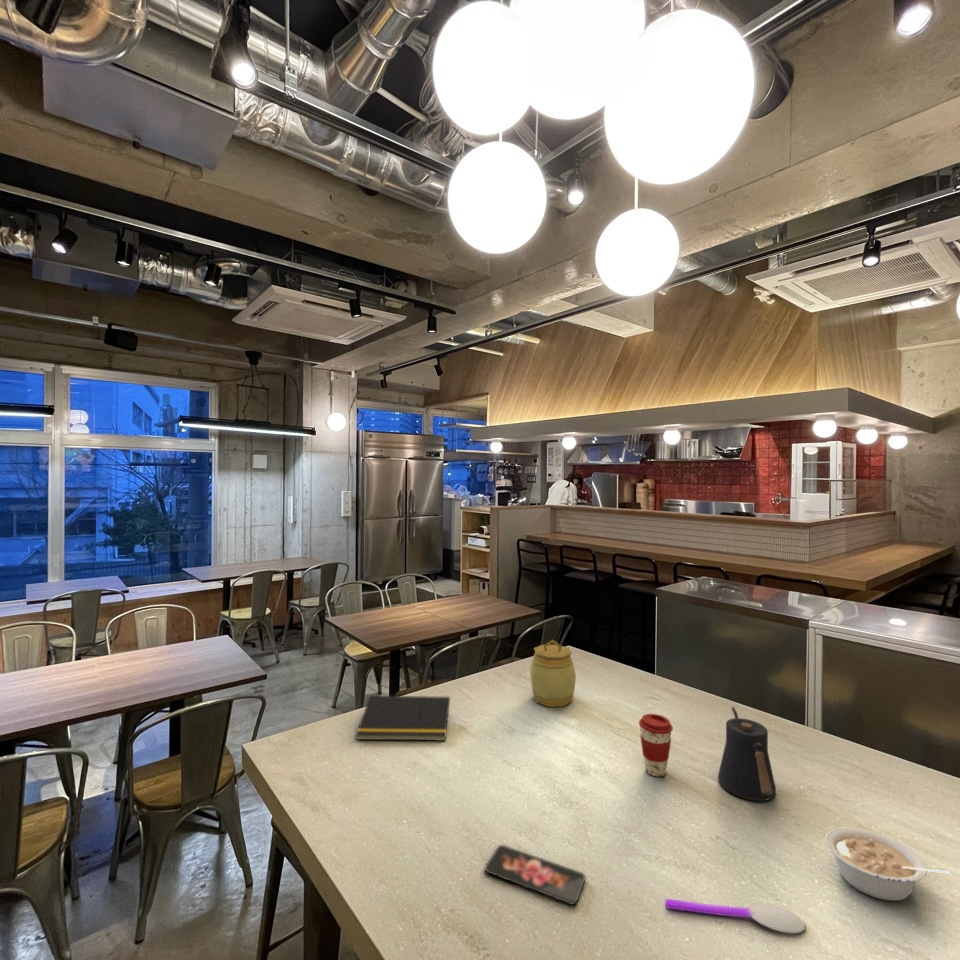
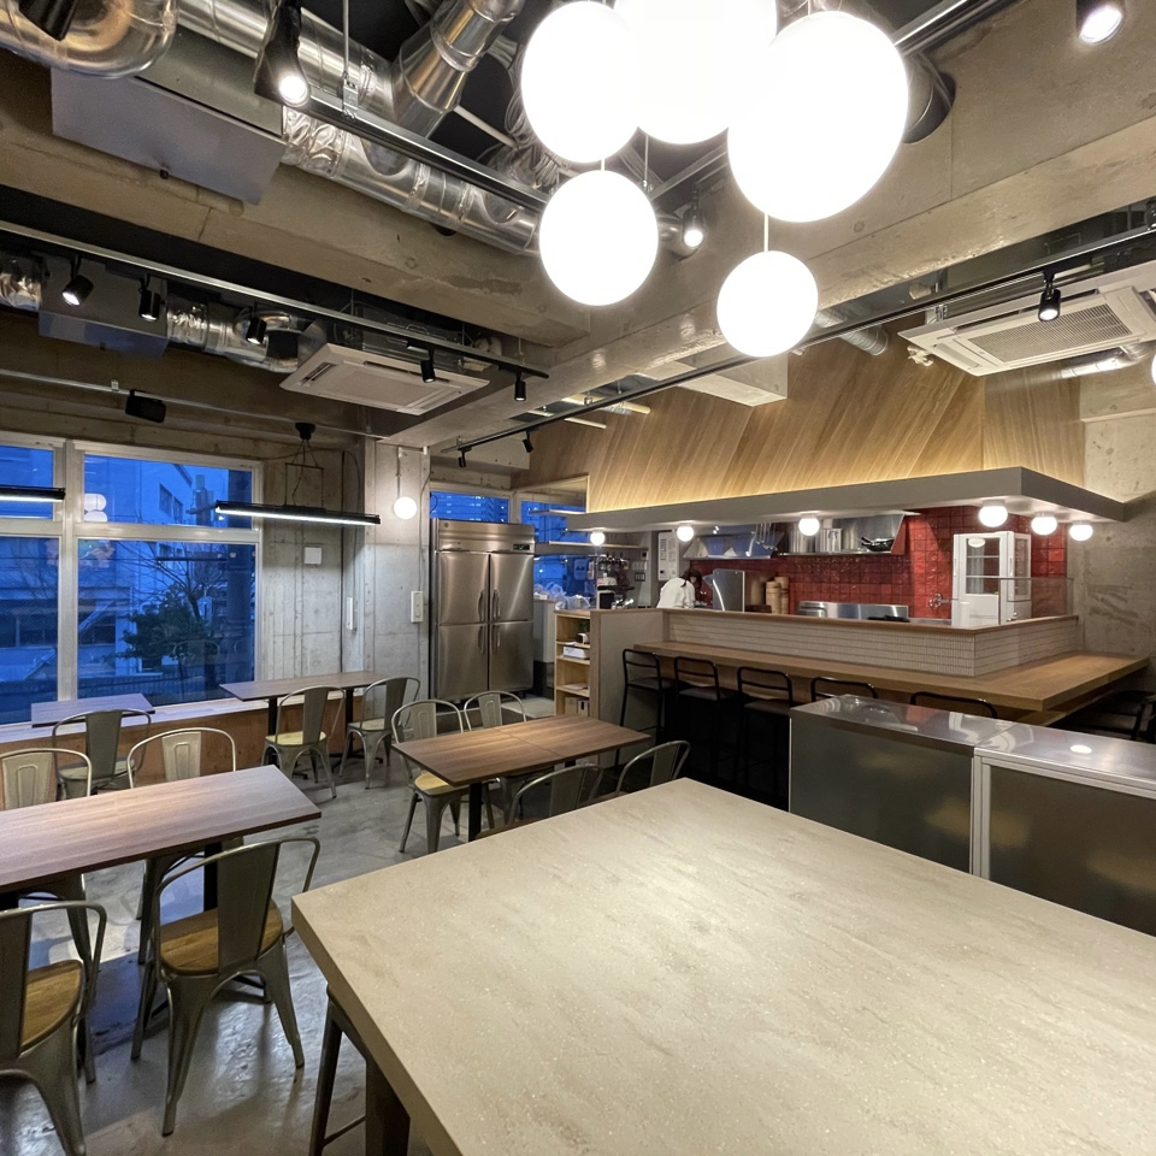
- smartphone [484,844,587,906]
- notepad [355,695,451,742]
- legume [824,826,952,902]
- kettle [717,706,777,802]
- coffee cup [638,713,674,778]
- jar [529,639,577,708]
- spoon [664,898,806,935]
